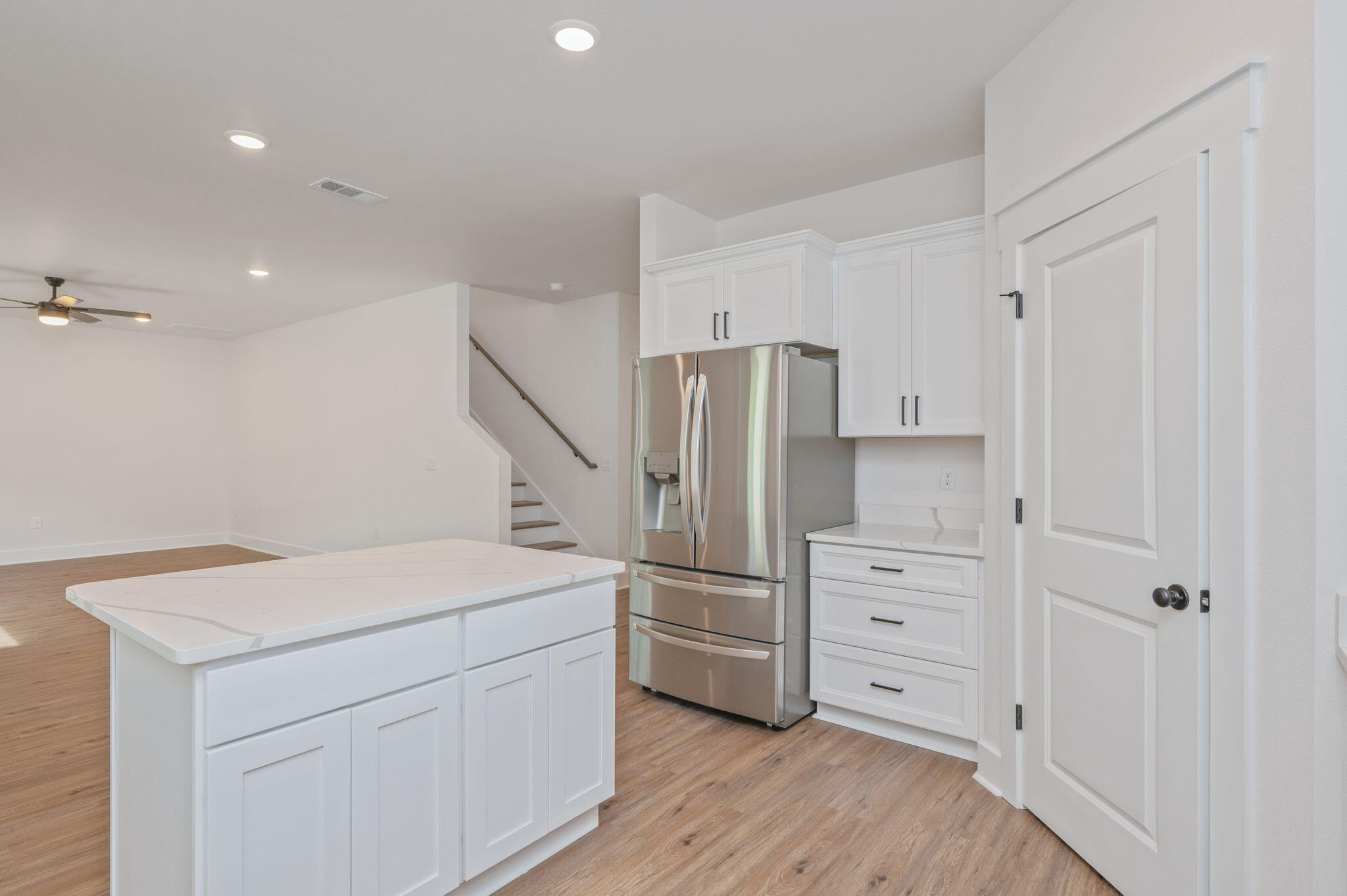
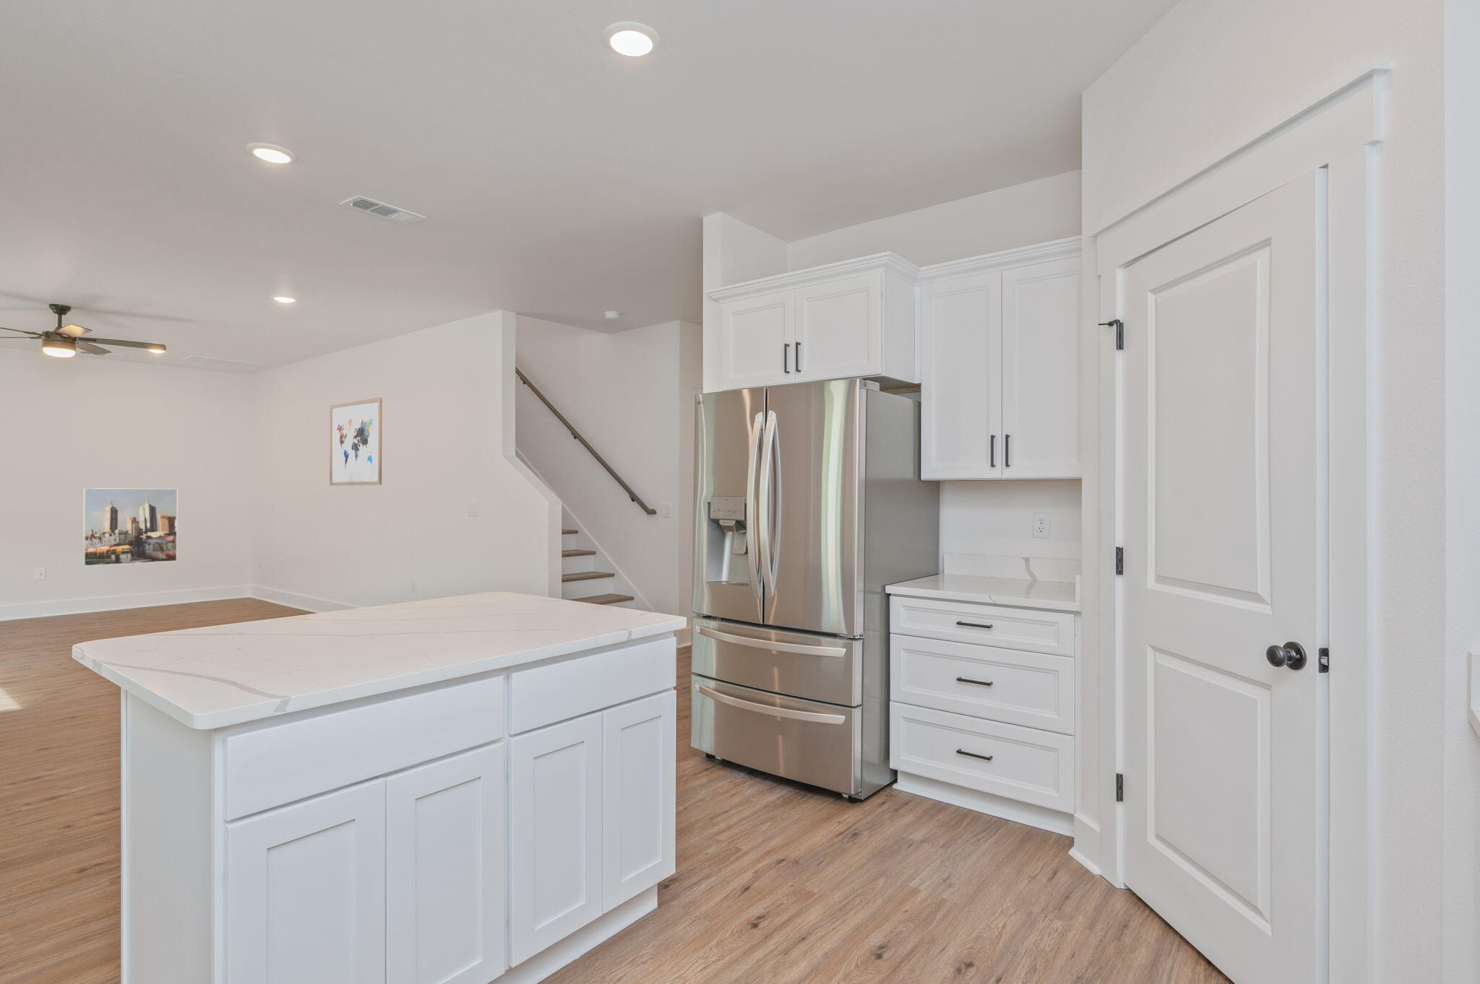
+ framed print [82,488,178,567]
+ wall art [329,398,383,485]
